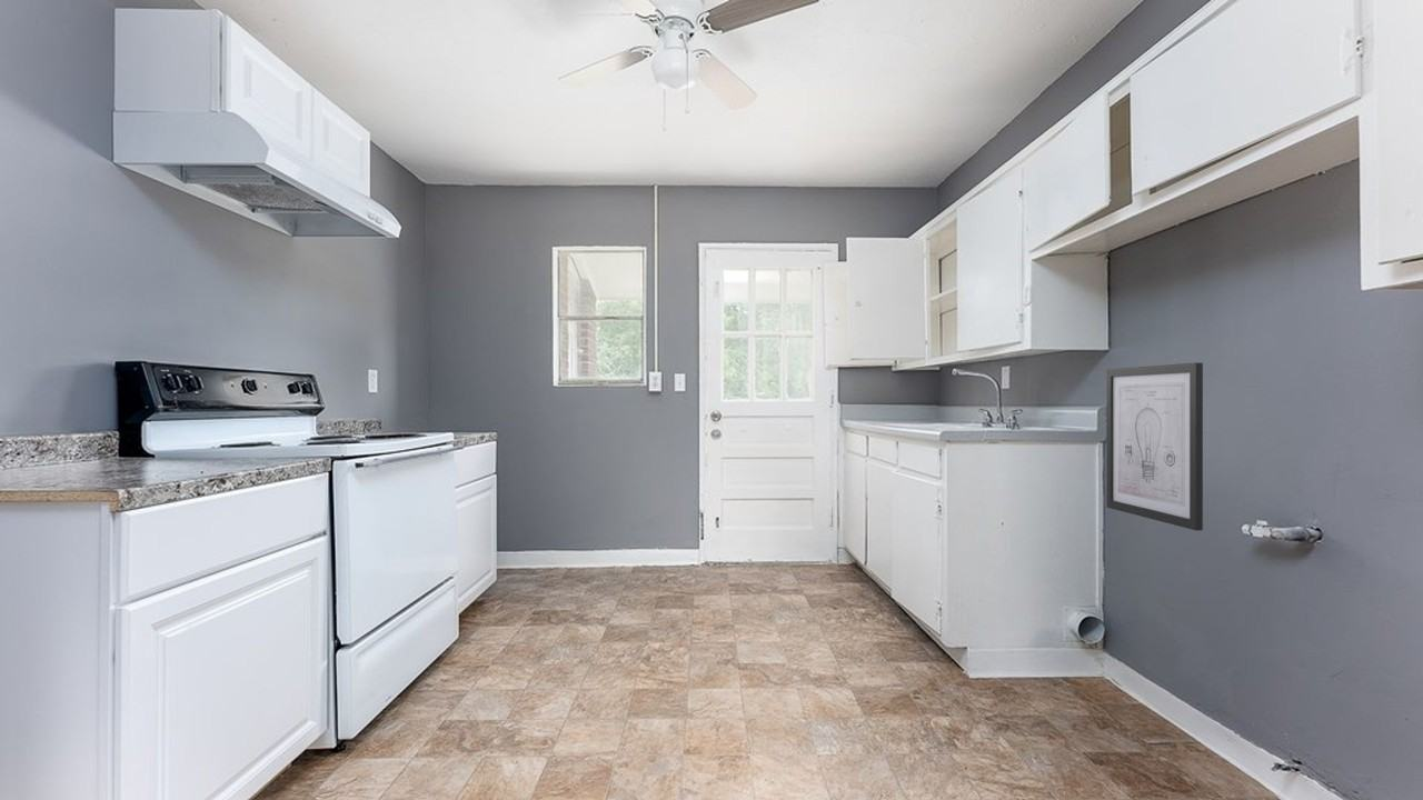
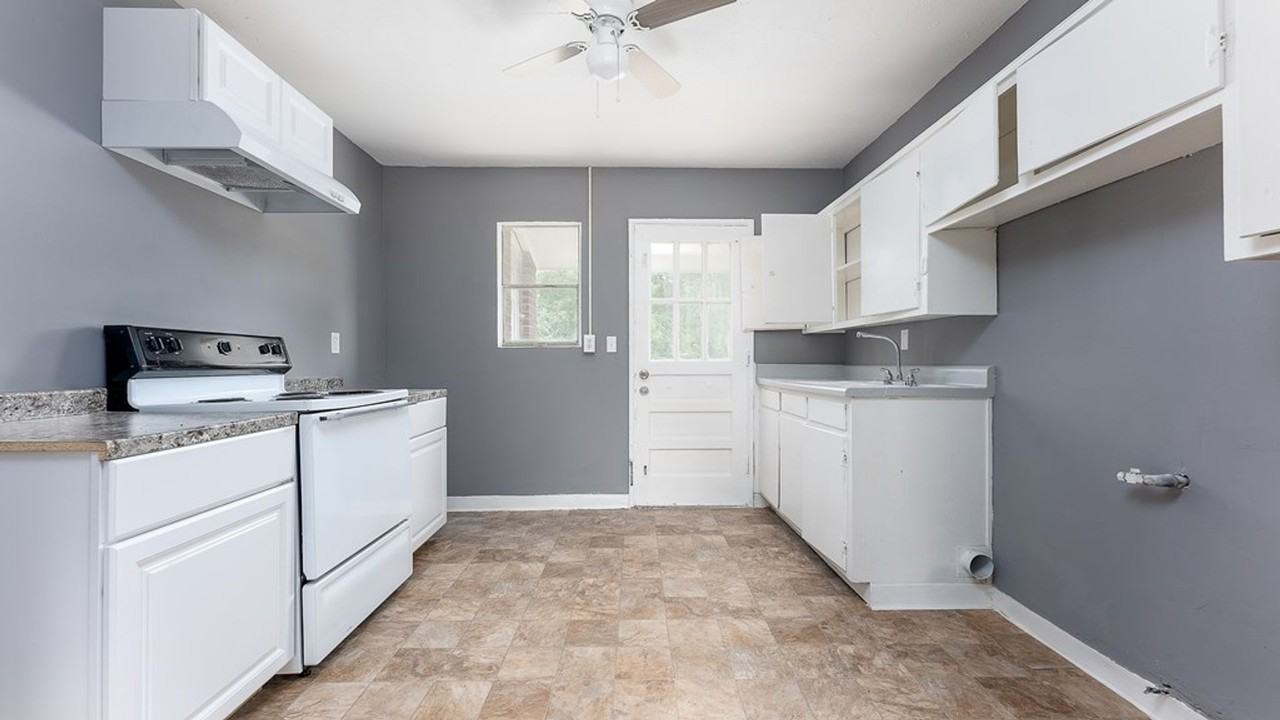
- wall art [1106,361,1204,531]
